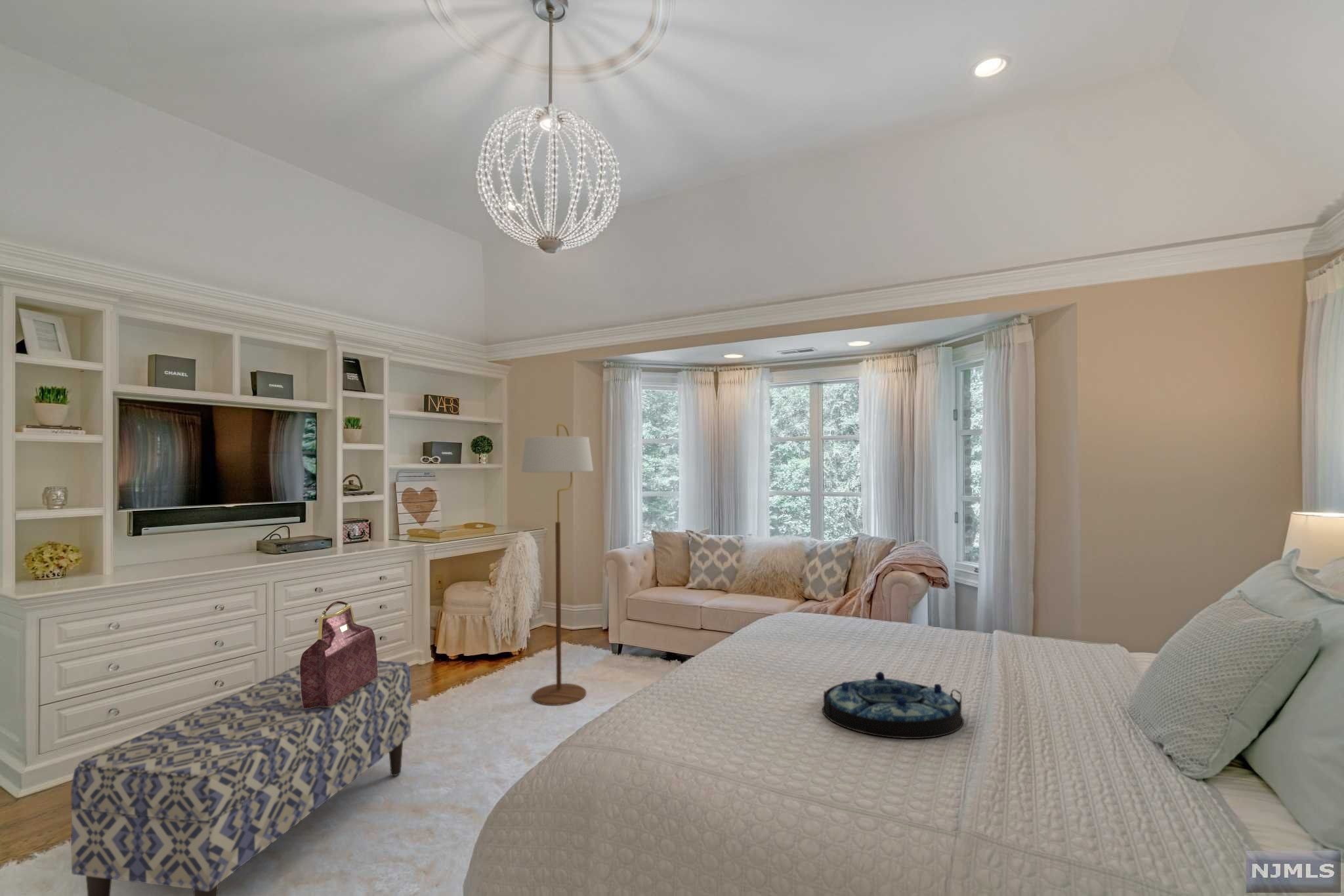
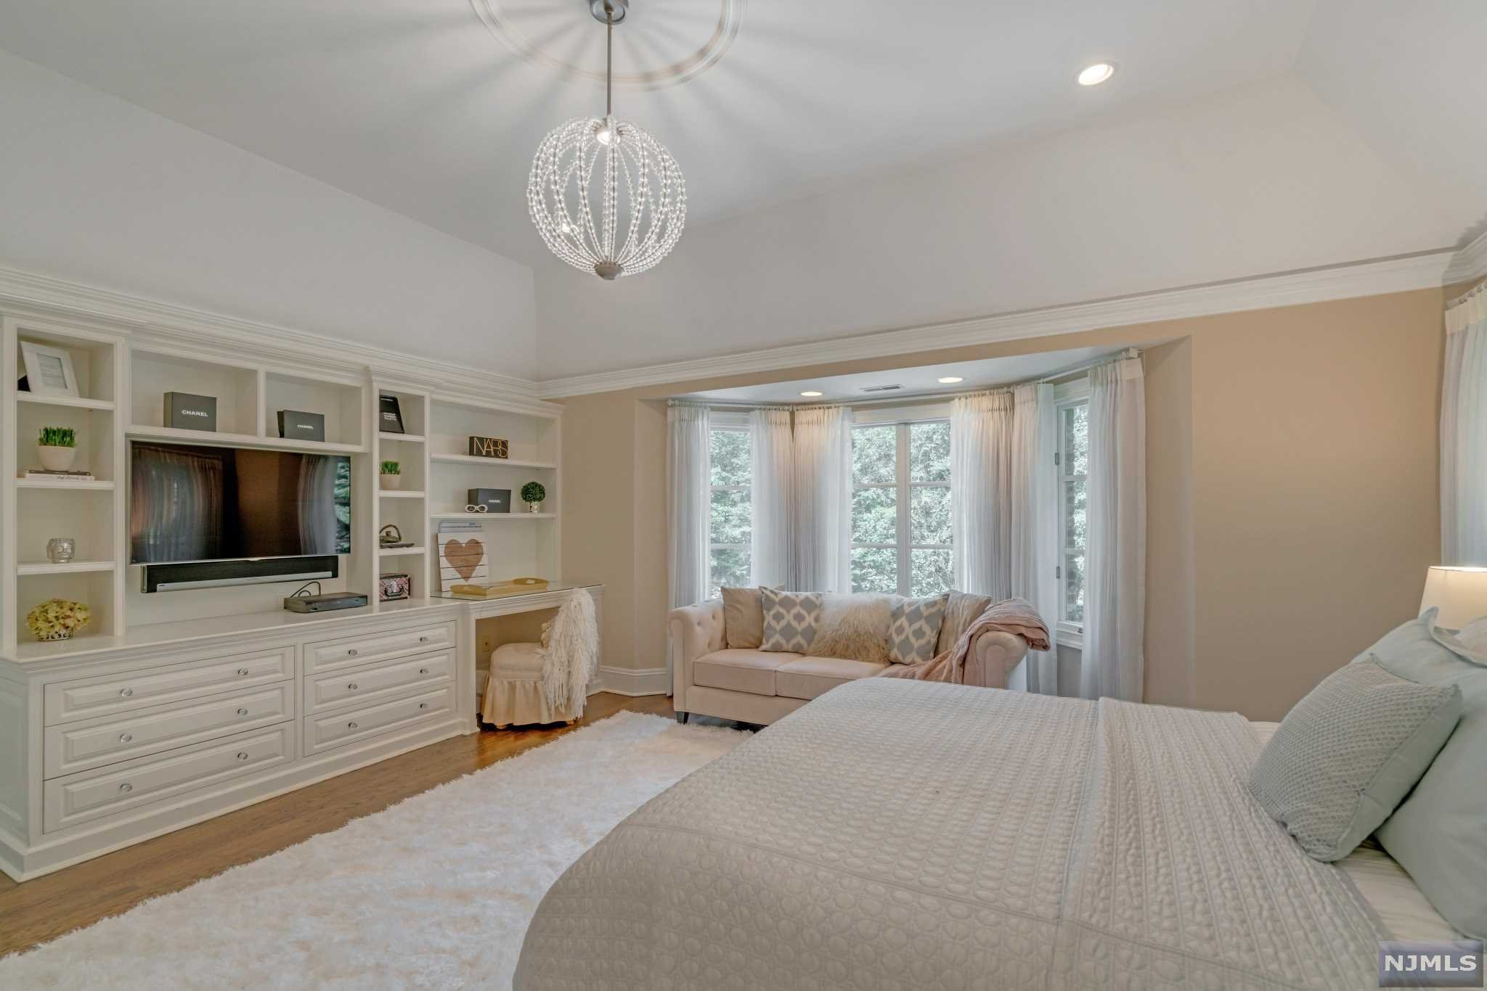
- bench [70,660,412,896]
- handbag [299,600,378,708]
- floor lamp [521,423,594,706]
- serving tray [822,671,965,739]
